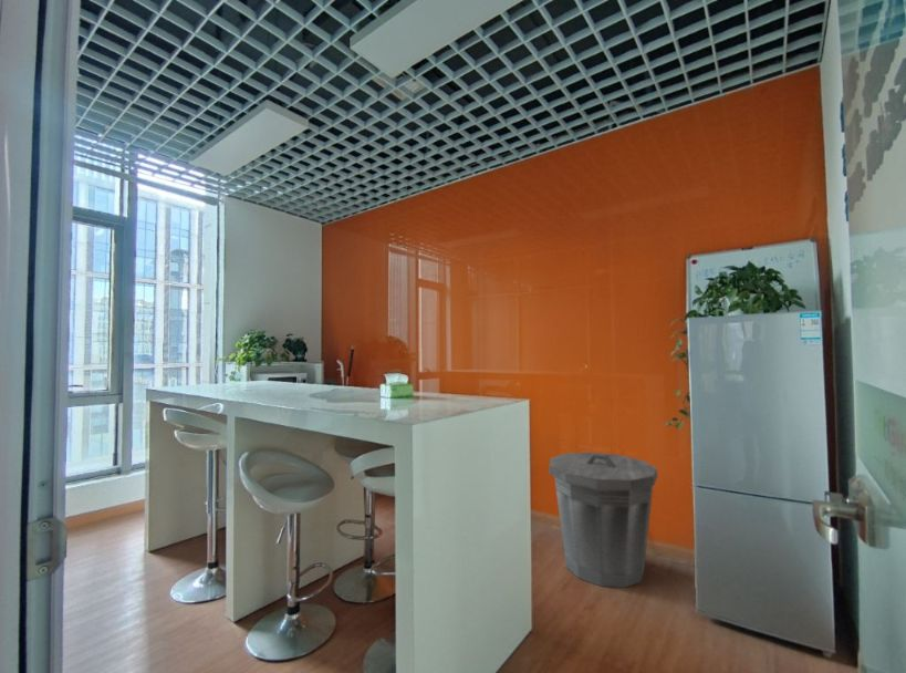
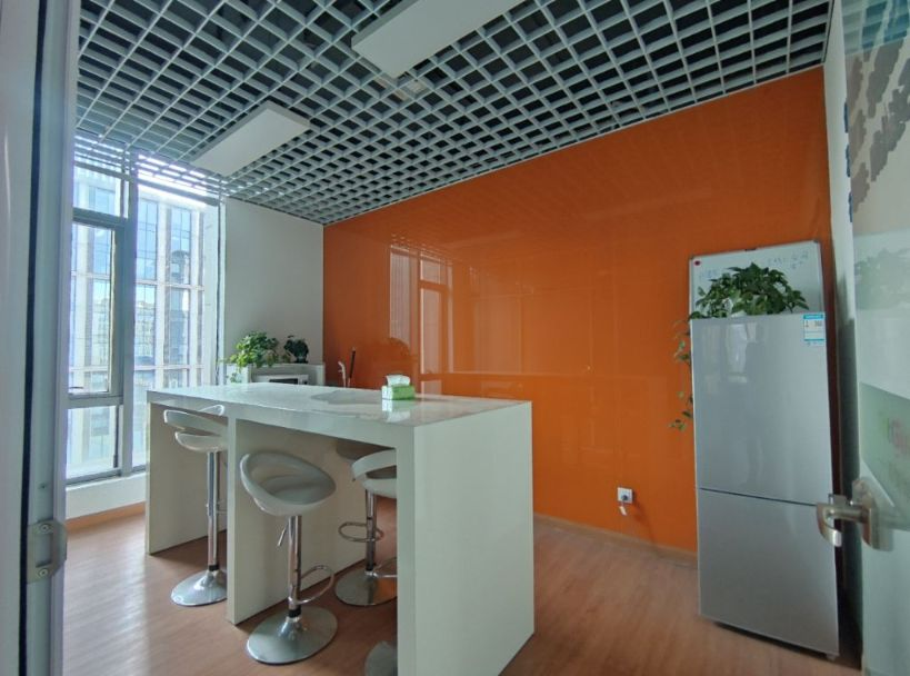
- trash can [548,452,658,589]
